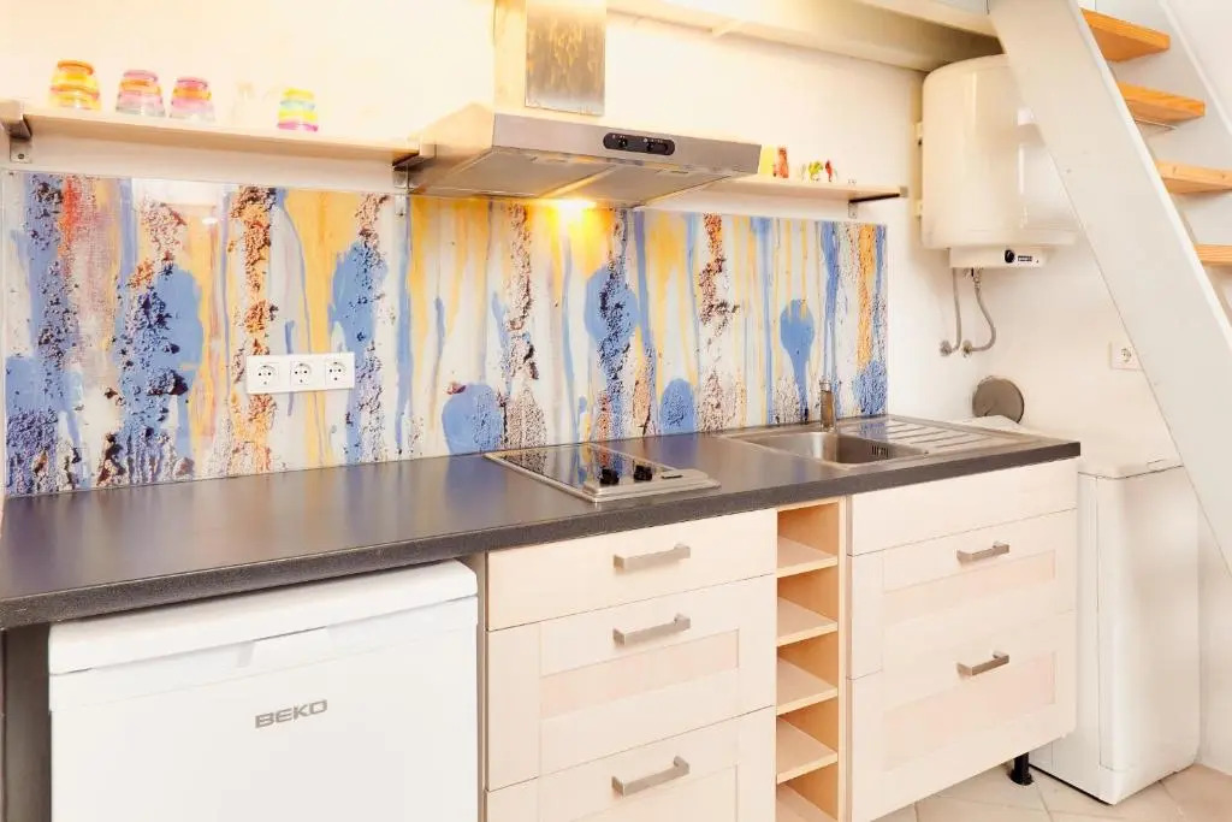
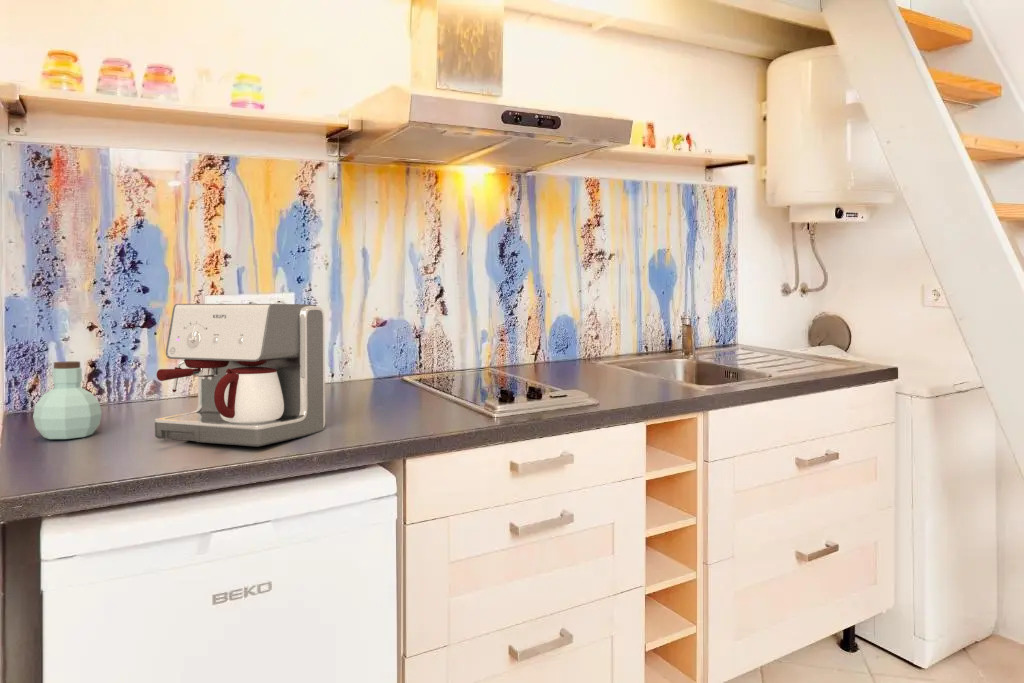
+ coffee maker [154,303,326,447]
+ jar [32,360,103,440]
